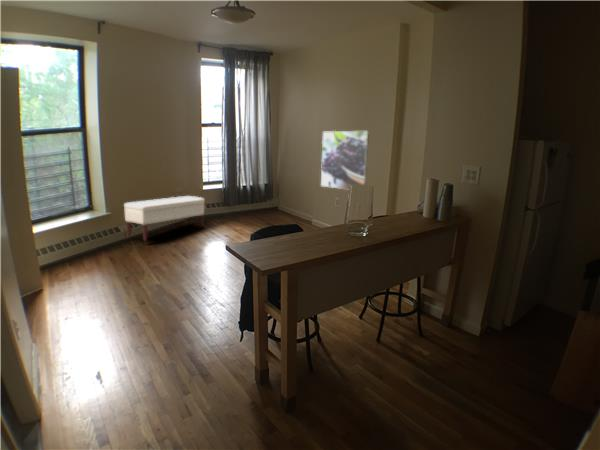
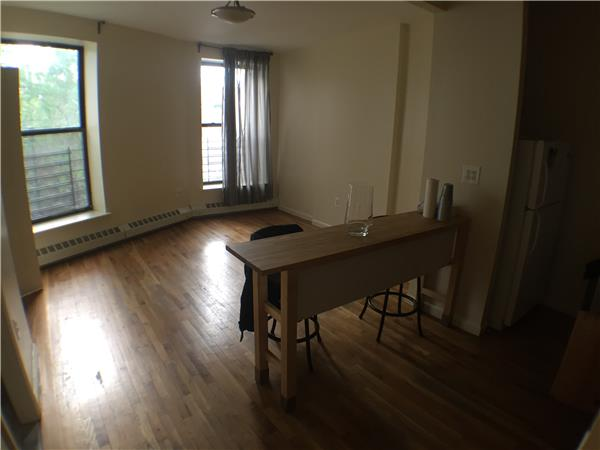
- bench [123,195,206,242]
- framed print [320,130,370,190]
